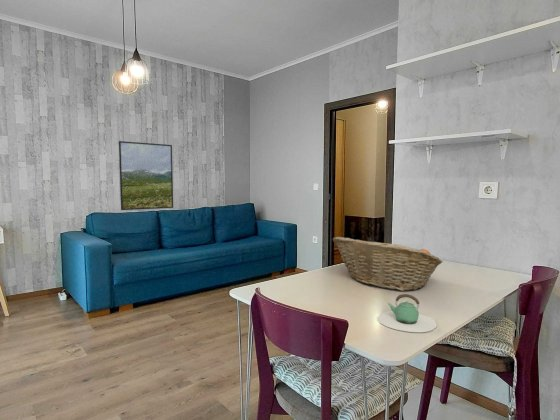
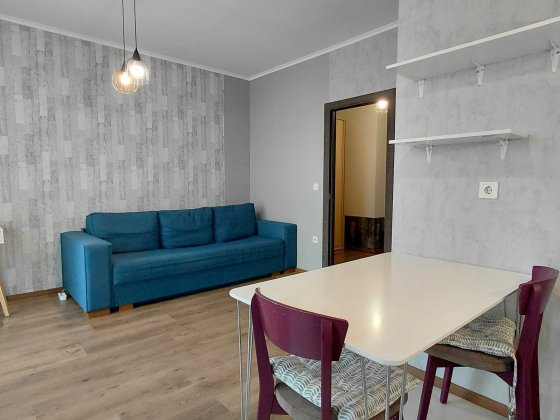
- fruit basket [332,236,444,292]
- teapot [377,293,437,333]
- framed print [118,140,174,211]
